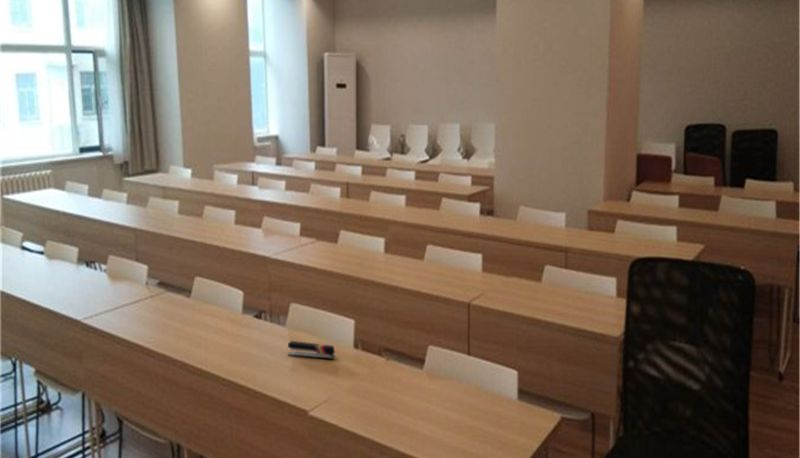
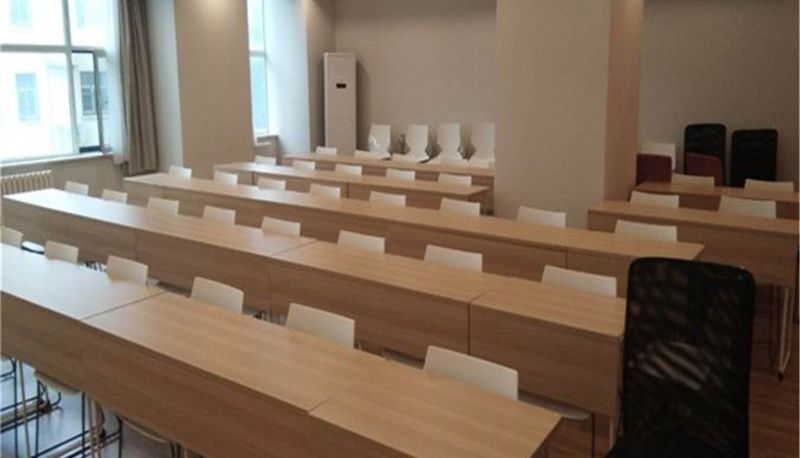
- stapler [287,340,336,360]
